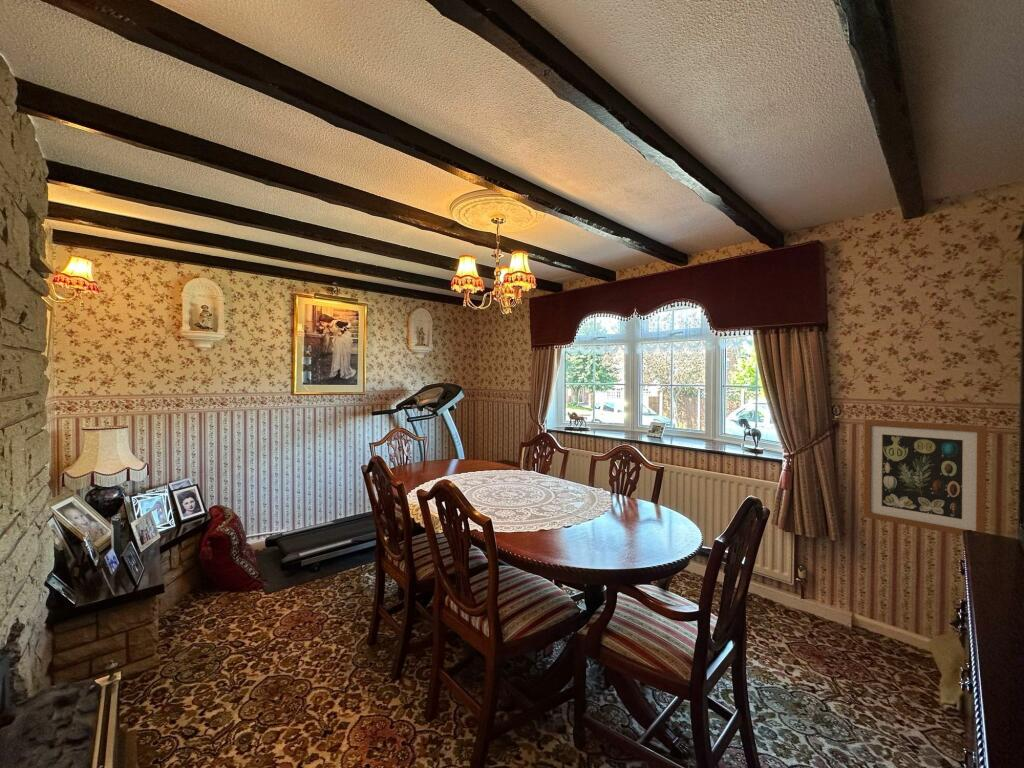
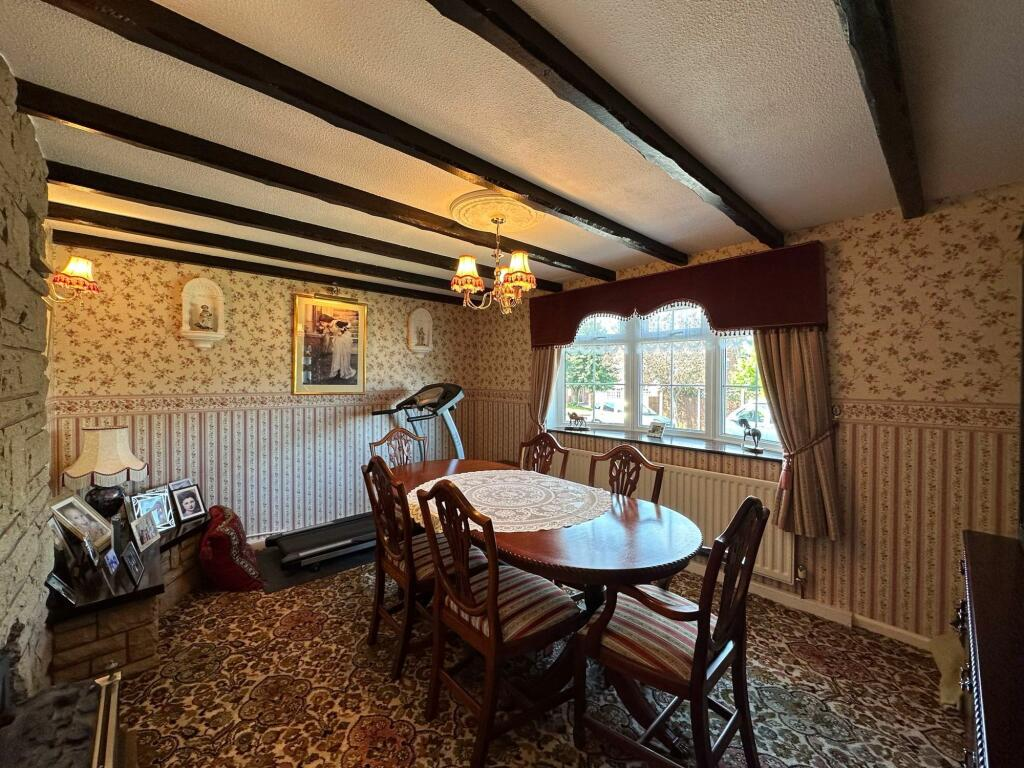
- wall art [863,418,987,536]
